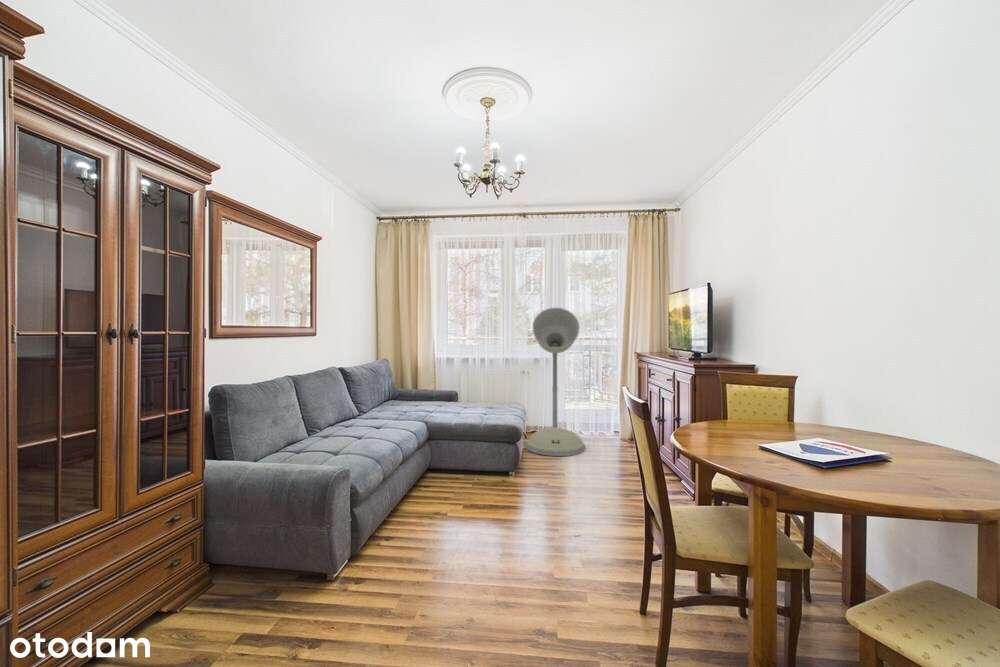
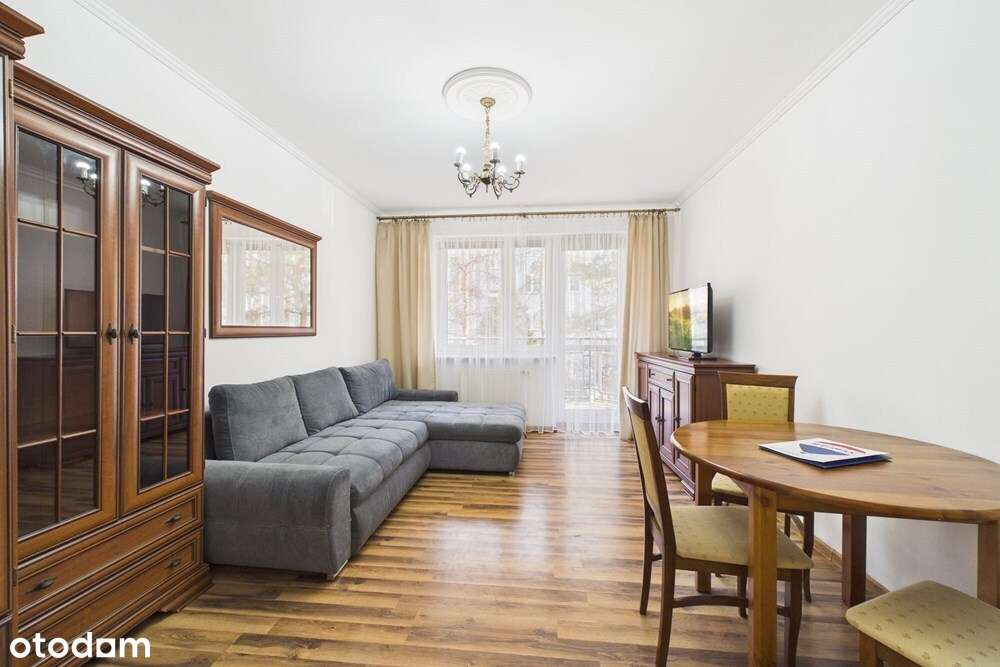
- floor lamp [525,306,586,457]
